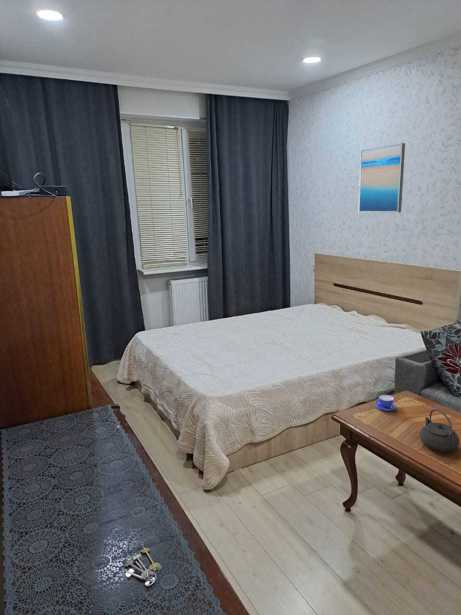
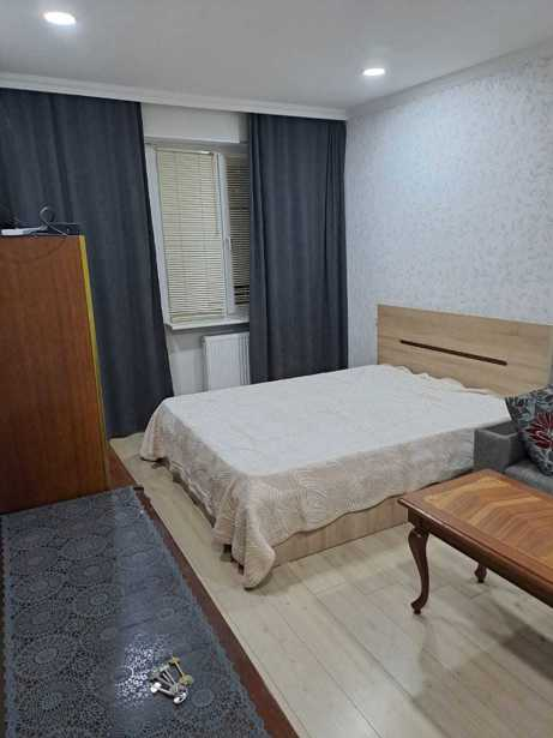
- teapot [418,408,461,453]
- wall art [358,142,406,214]
- teacup [375,394,397,412]
